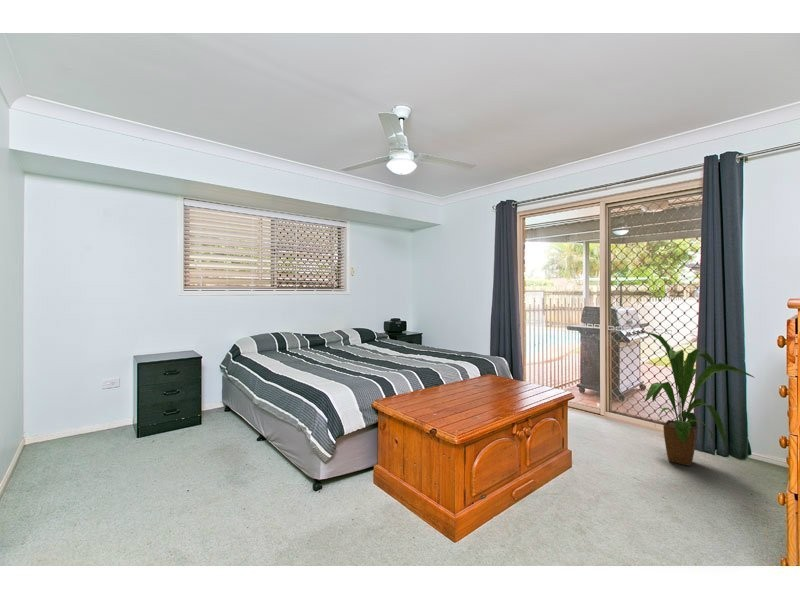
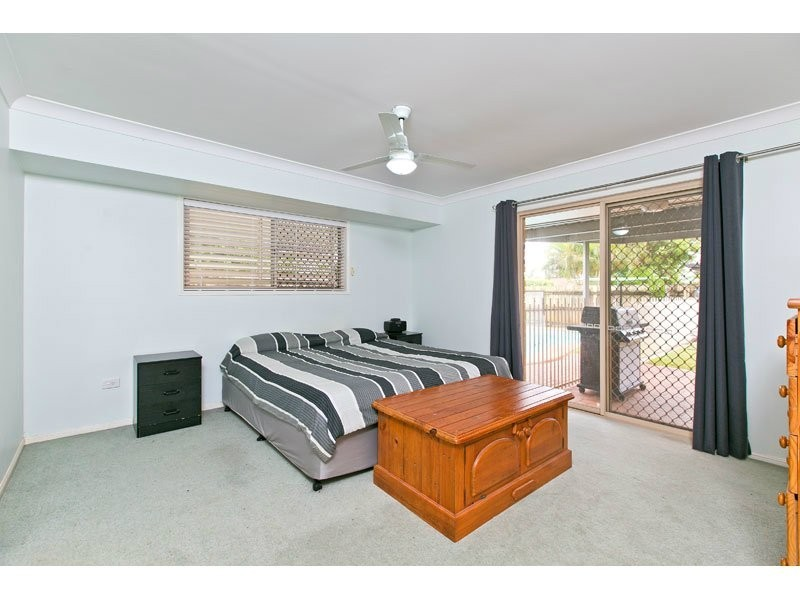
- house plant [641,331,756,467]
